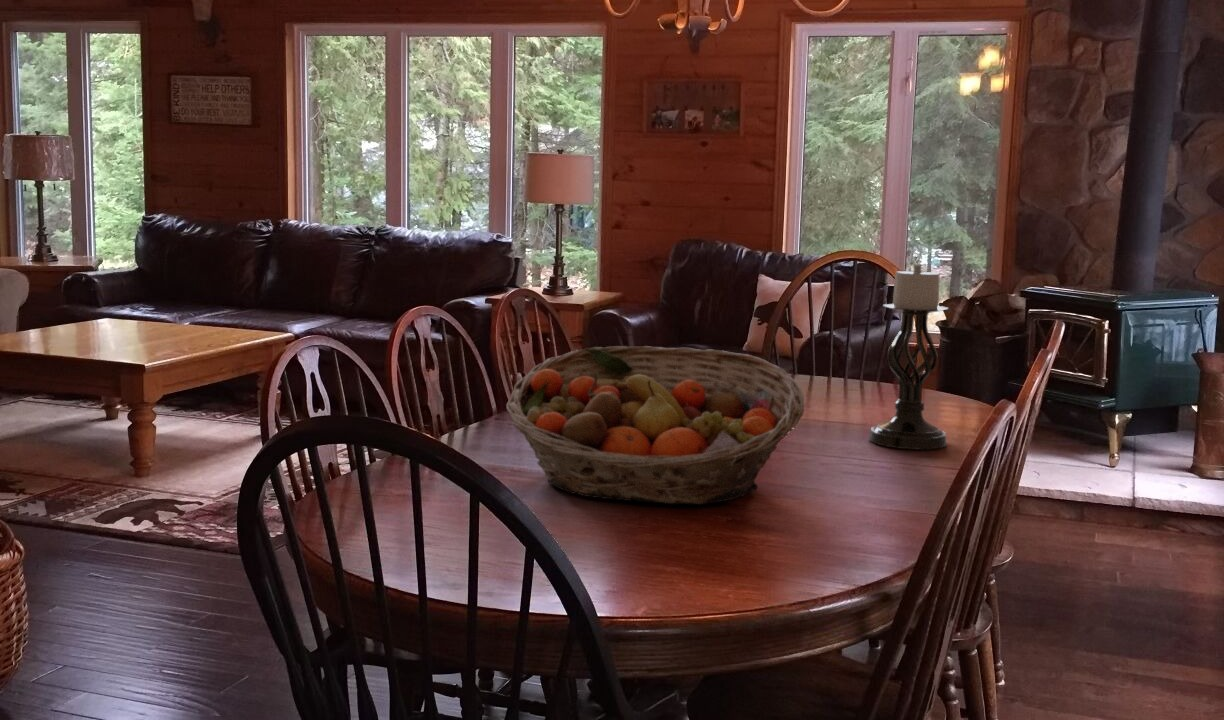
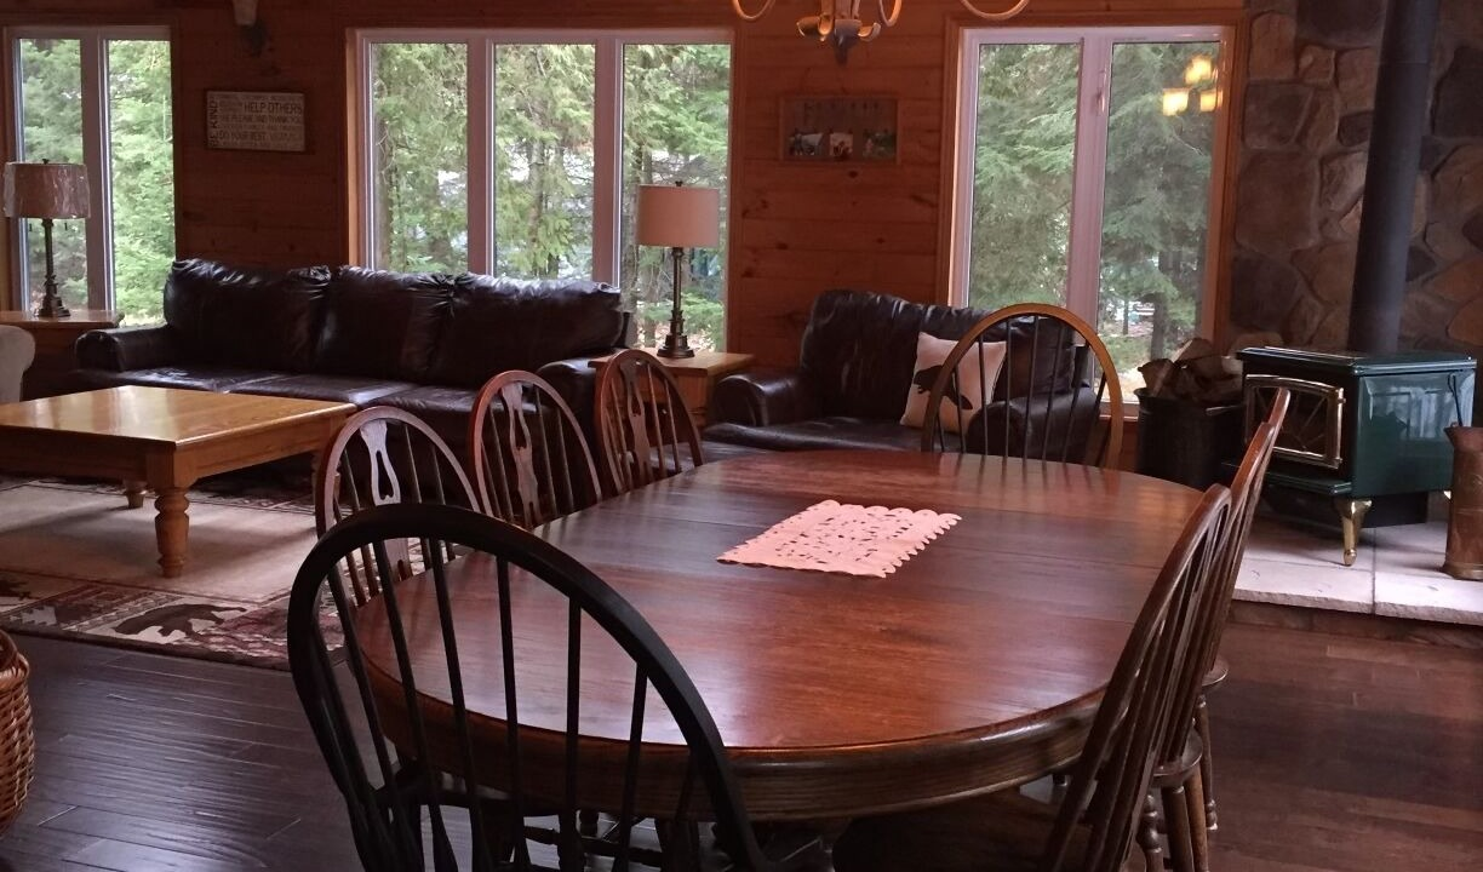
- candle holder [868,264,950,450]
- fruit basket [505,345,805,505]
